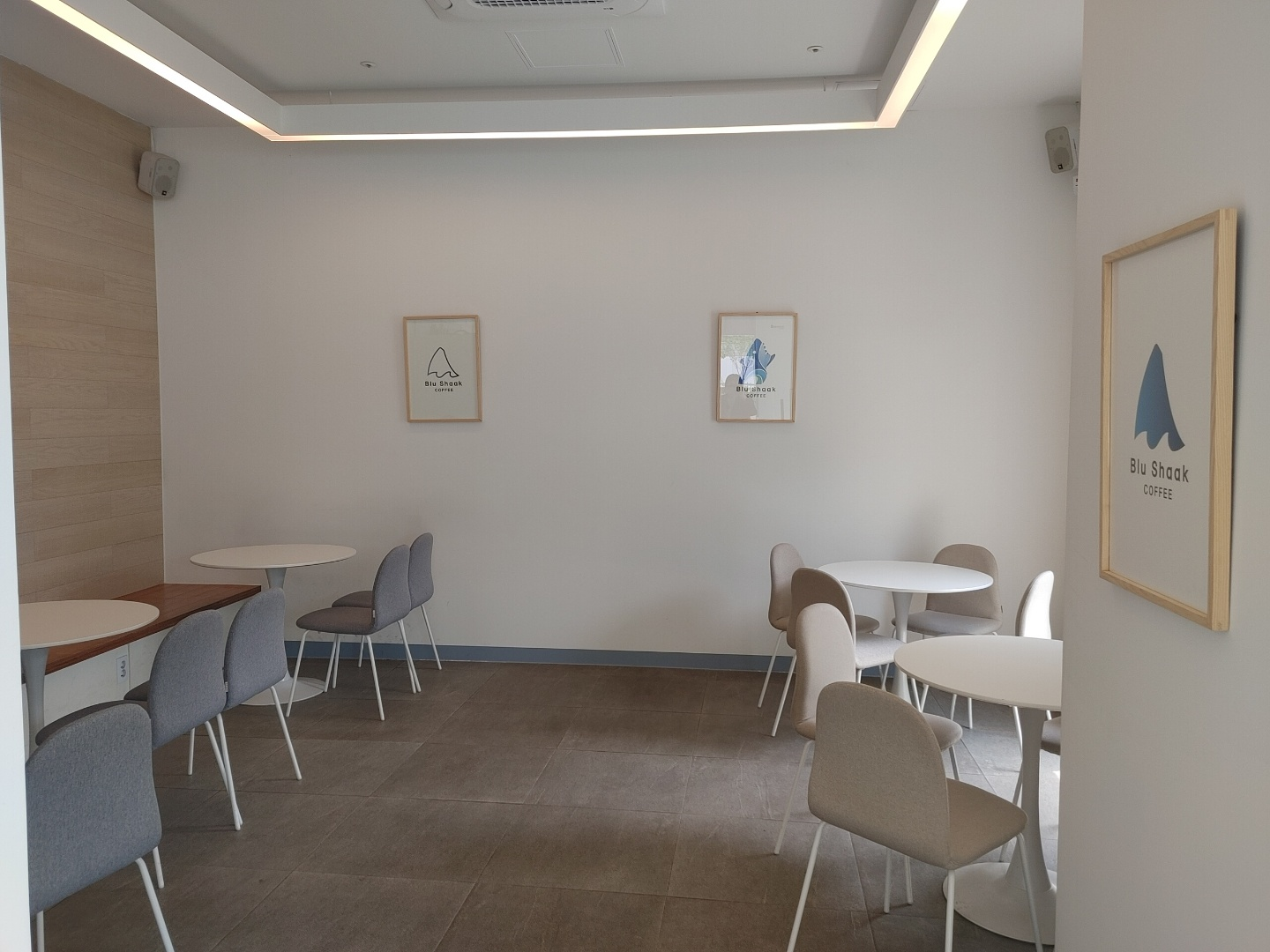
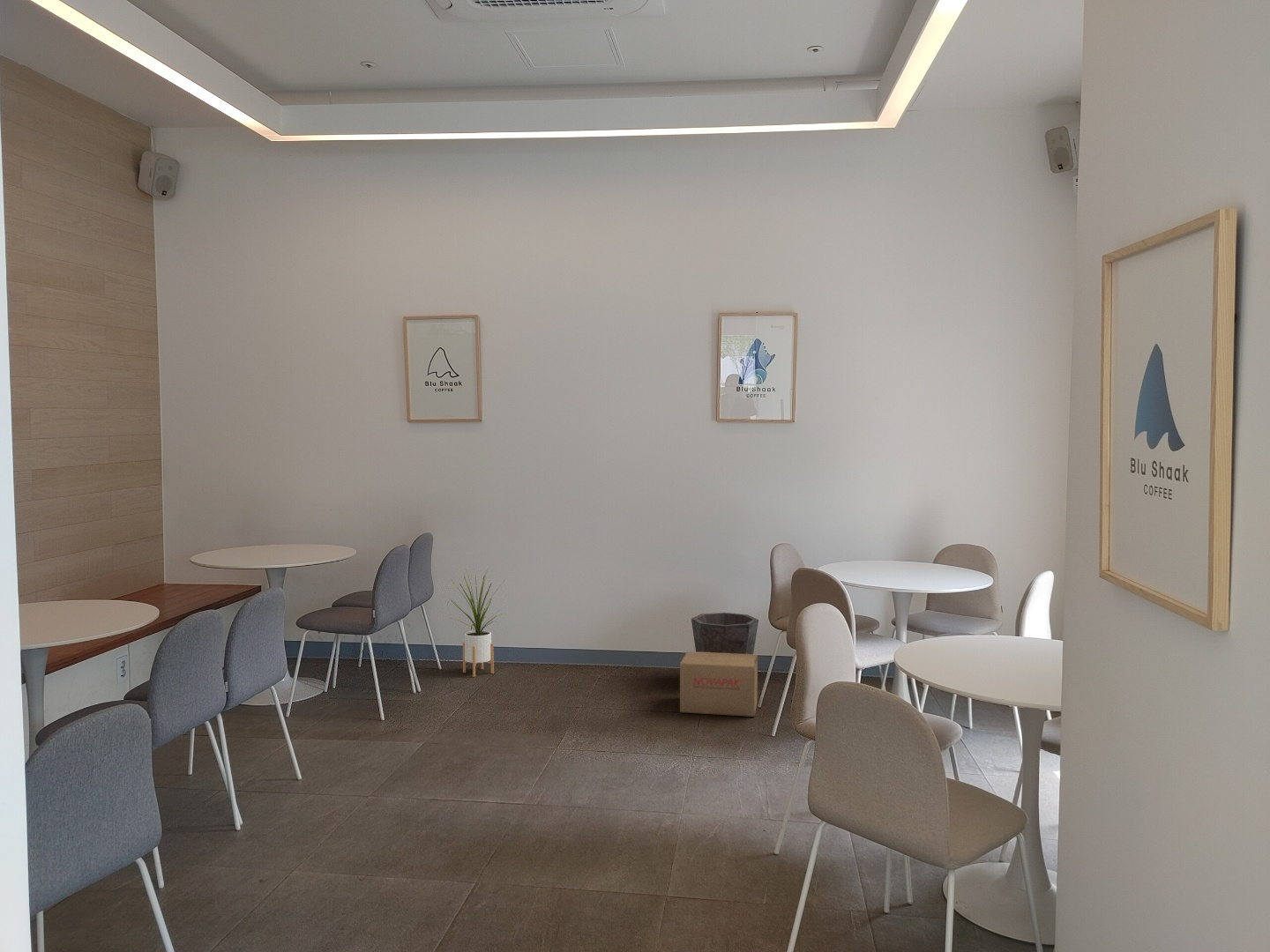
+ cardboard box [679,651,758,718]
+ waste bin [691,612,759,655]
+ house plant [449,568,505,678]
